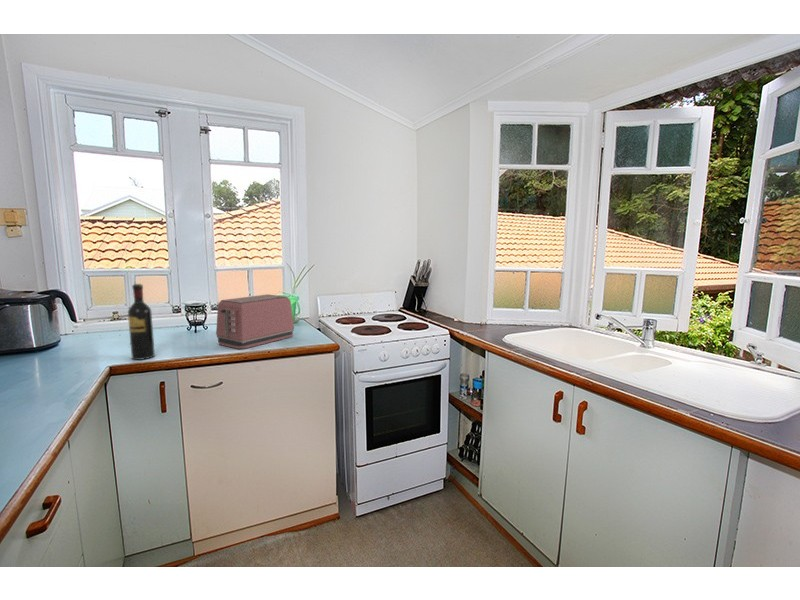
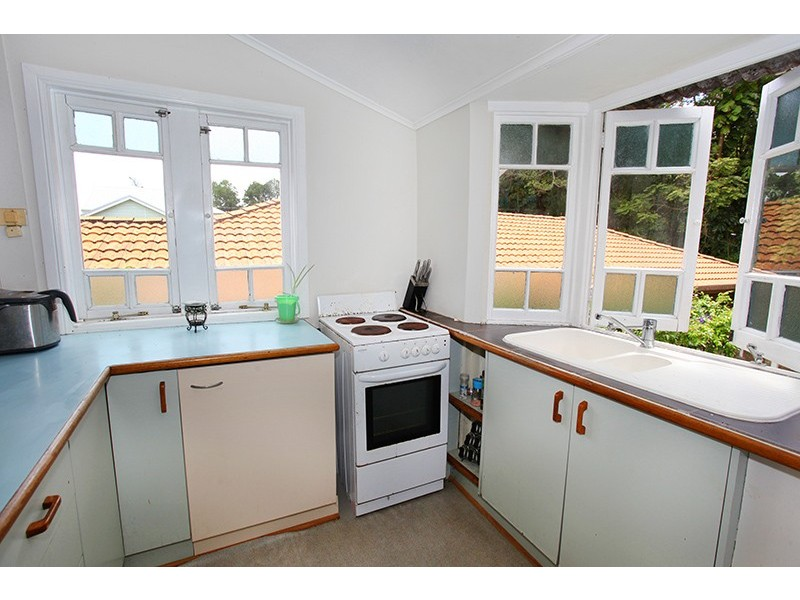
- toaster [215,293,295,350]
- wine bottle [127,283,156,361]
